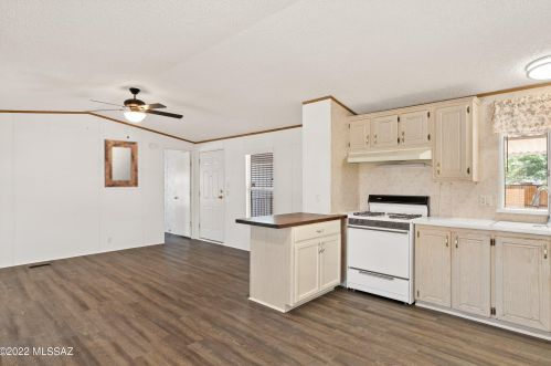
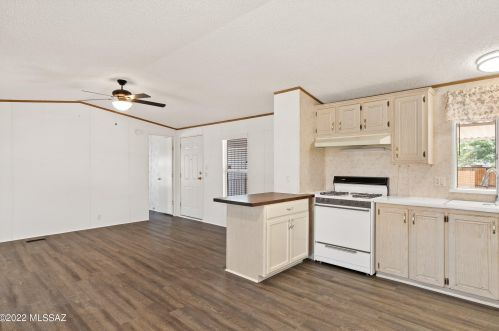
- home mirror [104,138,139,188]
